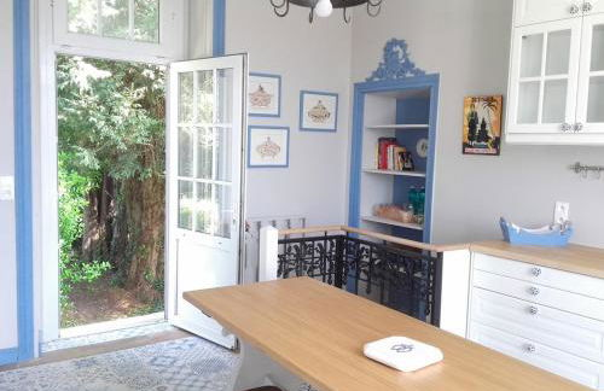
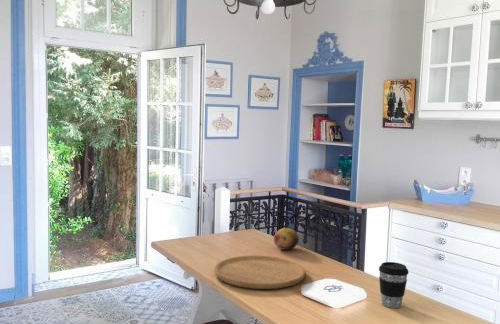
+ coffee cup [378,261,409,309]
+ cutting board [213,254,306,290]
+ fruit [273,227,300,251]
